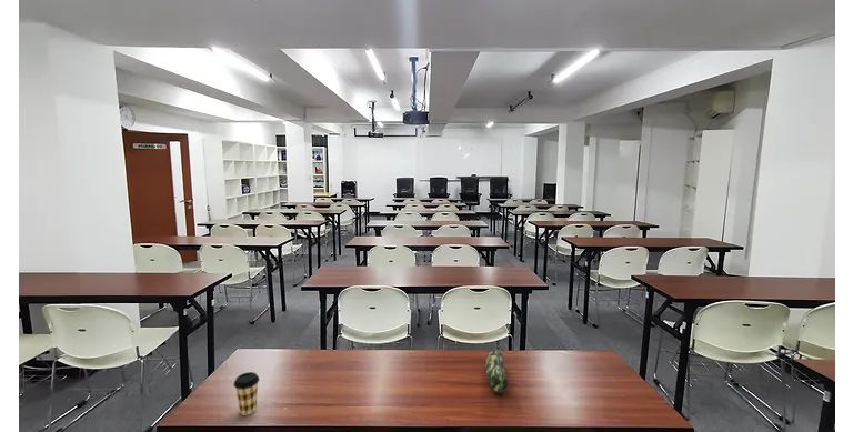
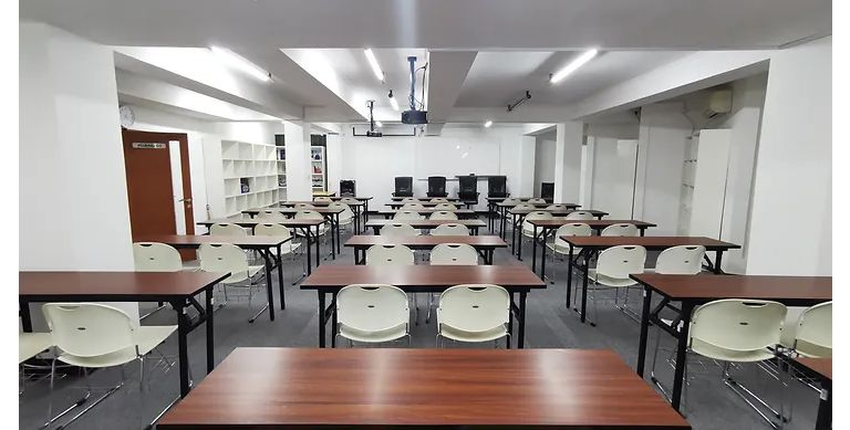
- coffee cup [232,371,260,416]
- pencil case [485,349,510,394]
